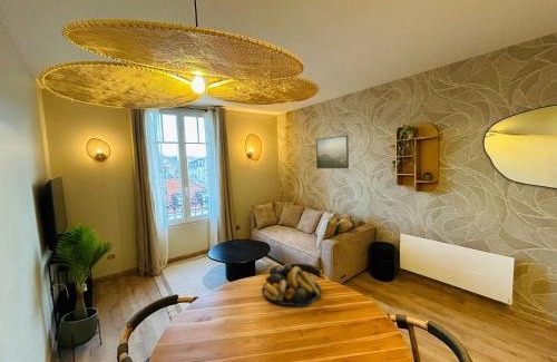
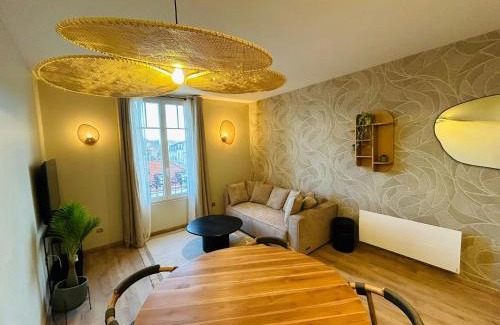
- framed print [315,134,350,169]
- fruit bowl [261,264,321,309]
